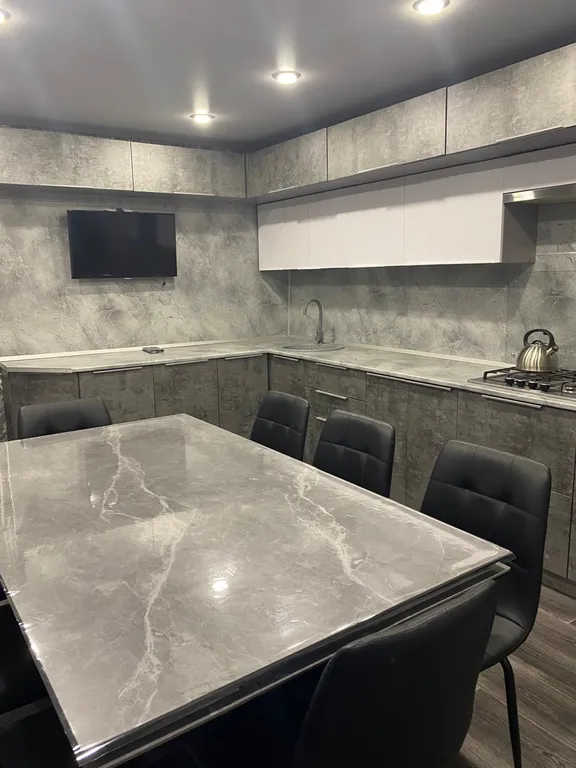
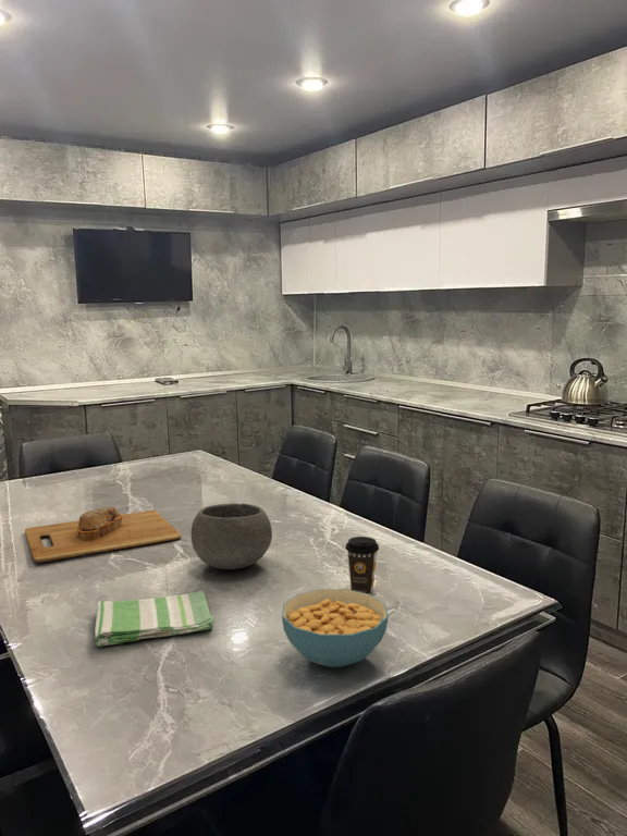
+ bowl [190,502,273,570]
+ dish towel [94,590,216,648]
+ coffee cup [344,536,380,594]
+ cutting board [24,506,182,564]
+ cereal bowl [281,588,390,668]
